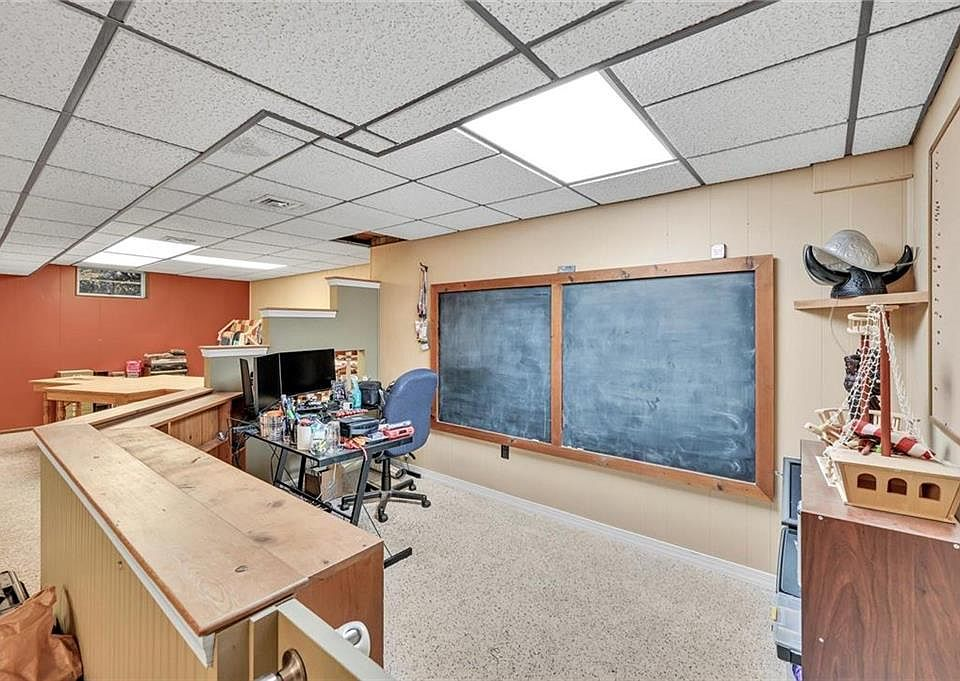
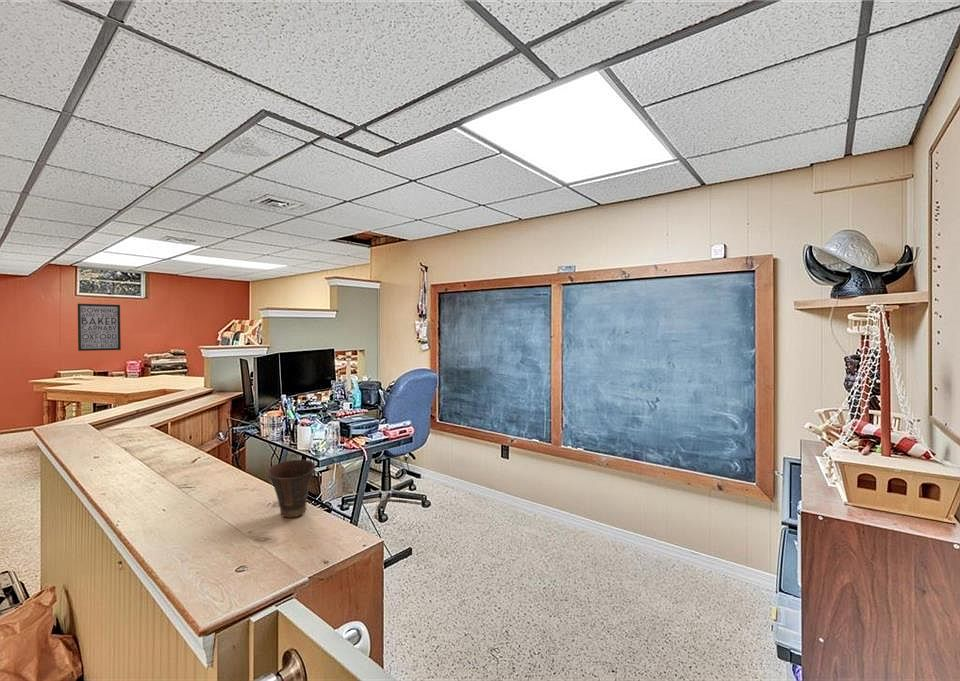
+ wall art [77,303,122,352]
+ cup [266,459,316,519]
